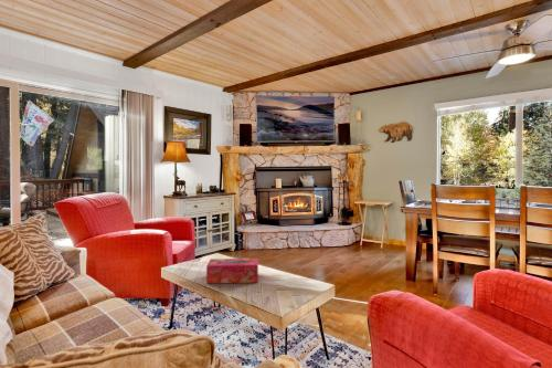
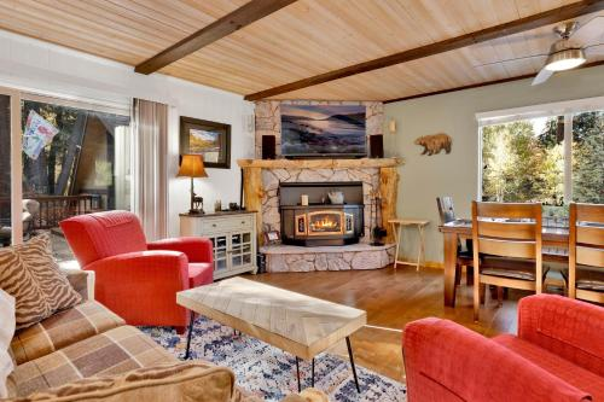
- tissue box [205,257,259,284]
